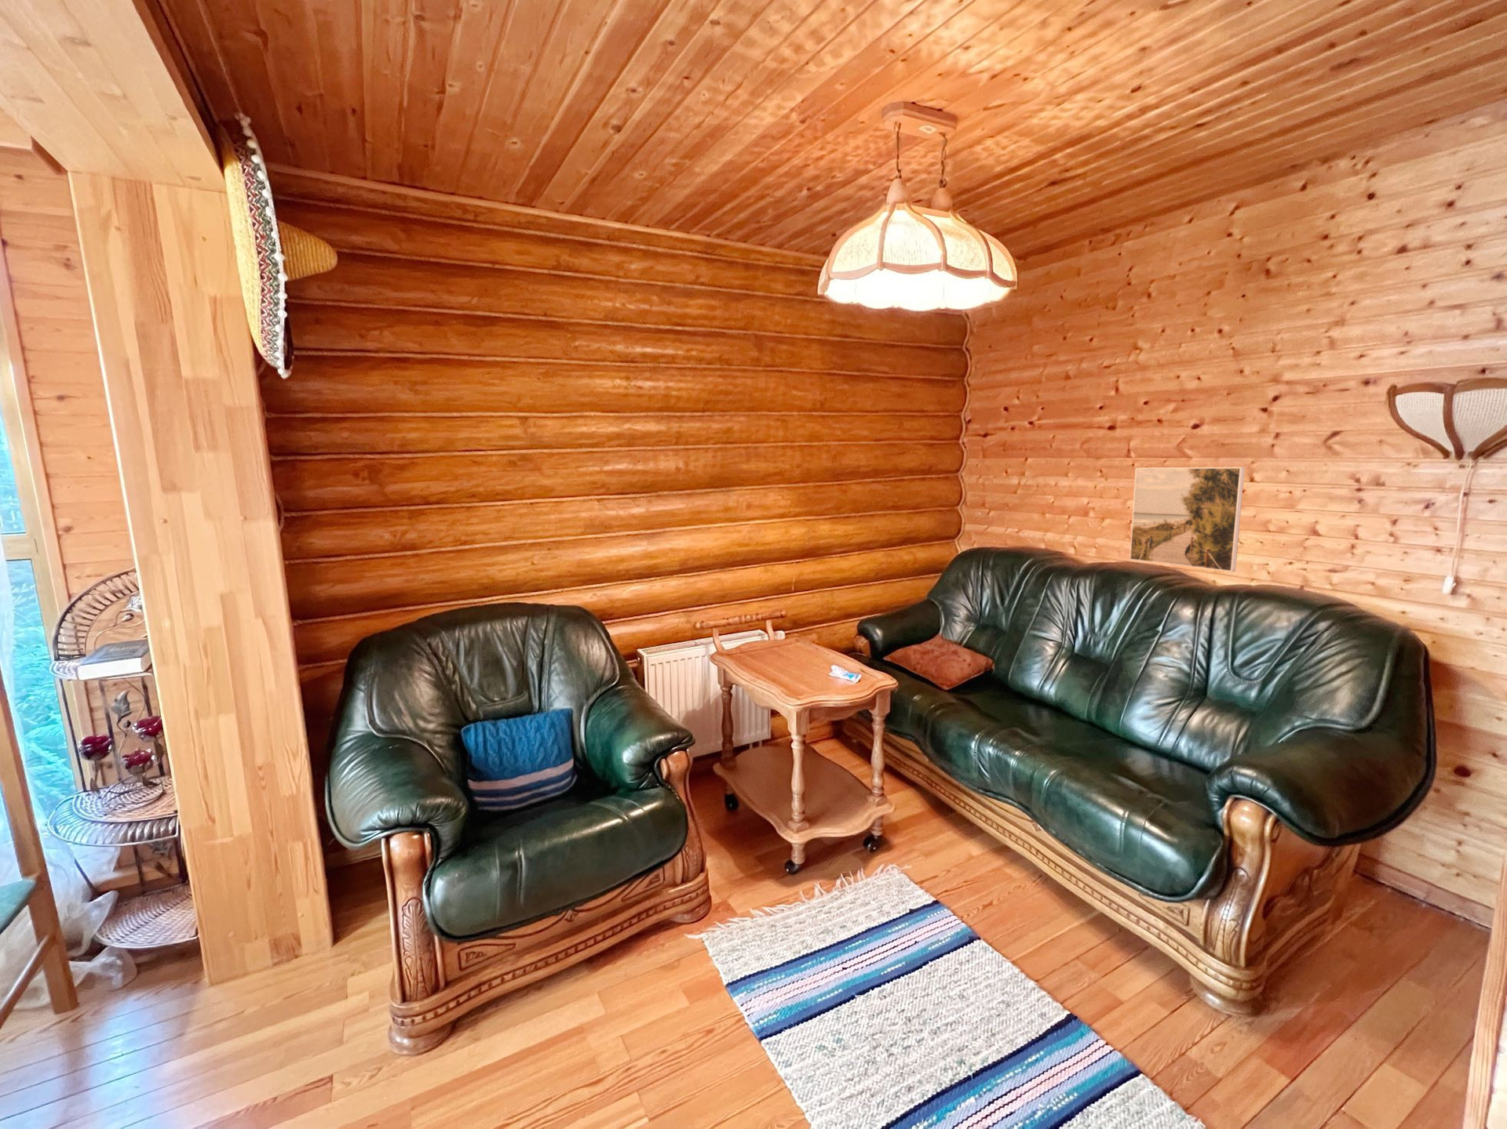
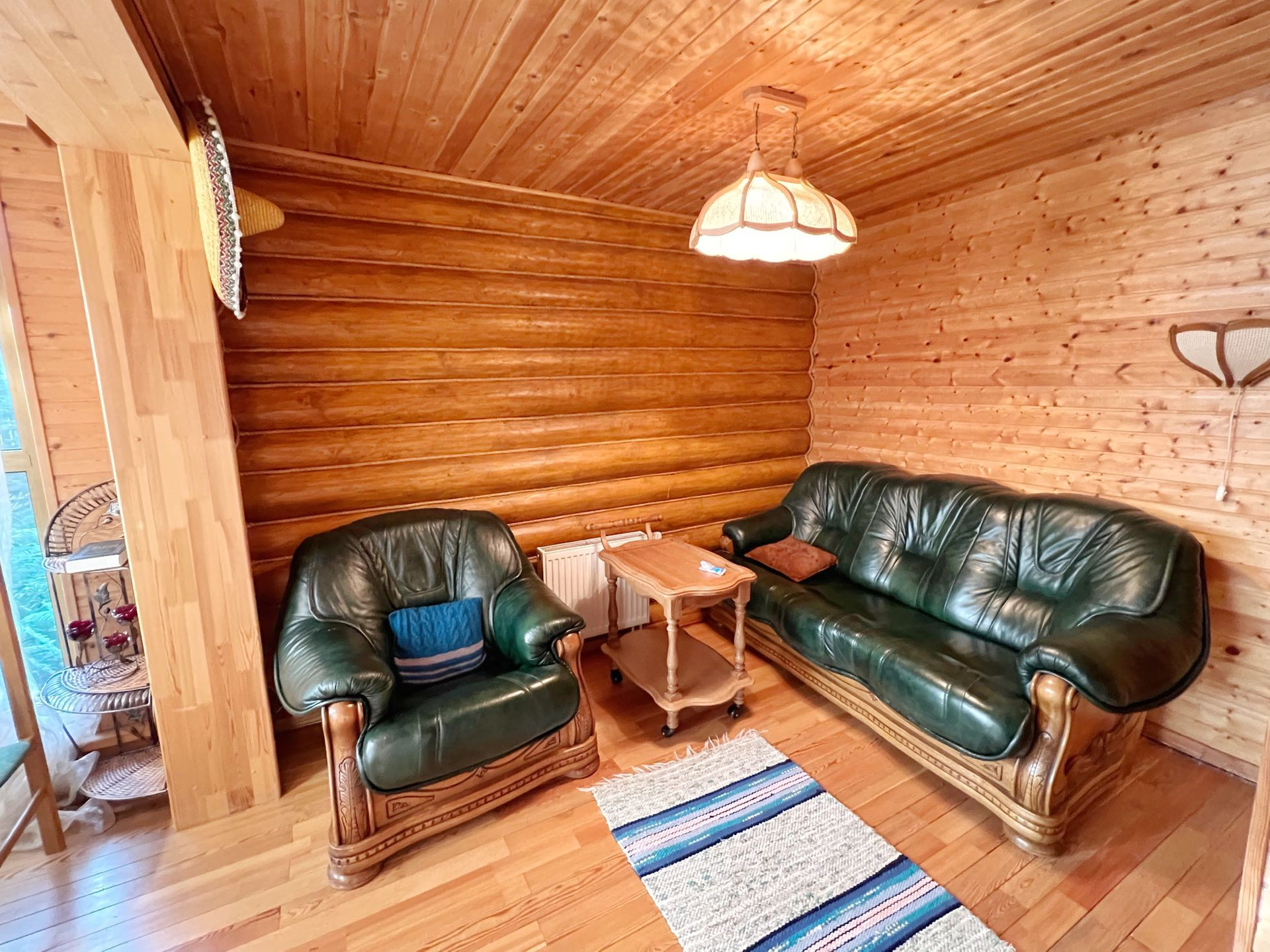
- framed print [1128,466,1246,573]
